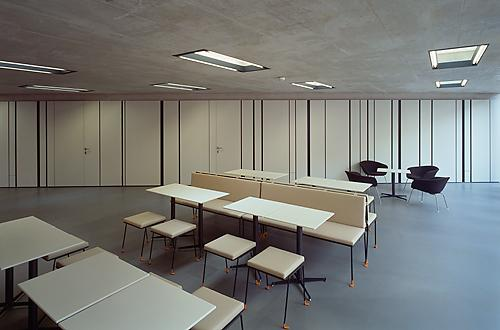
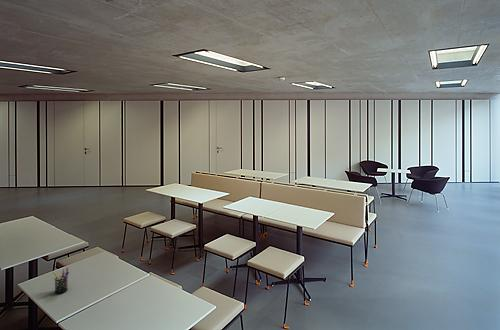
+ pen holder [52,267,70,294]
